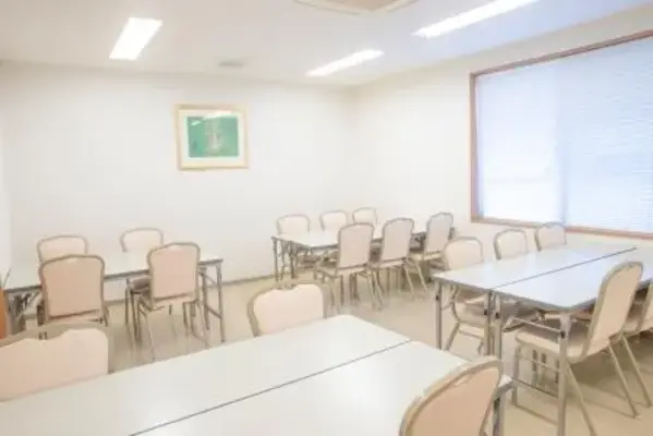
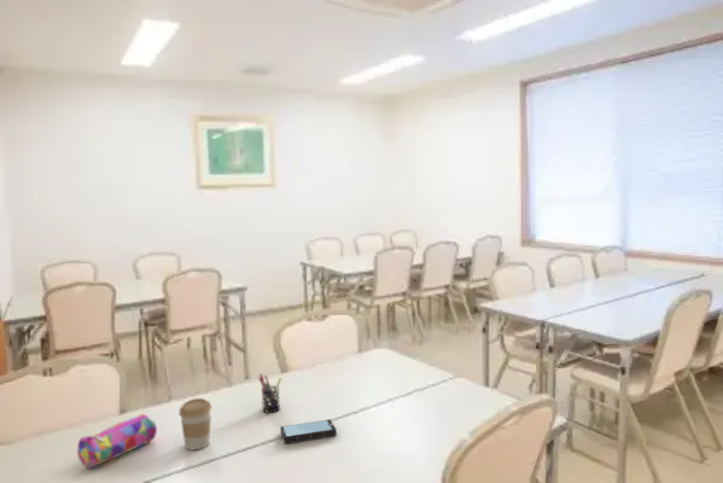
+ pen holder [257,373,284,414]
+ pencil case [76,413,158,470]
+ smartphone [279,418,338,444]
+ coffee cup [177,397,212,450]
